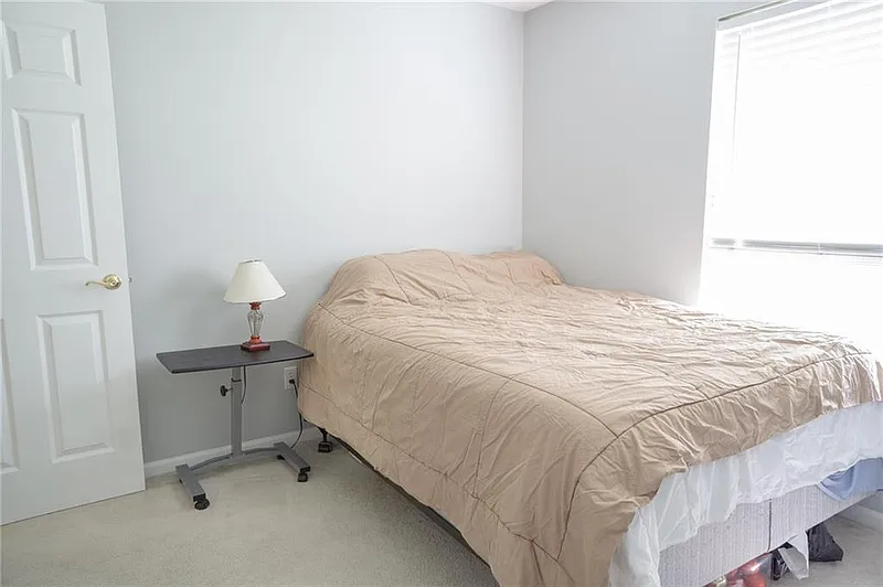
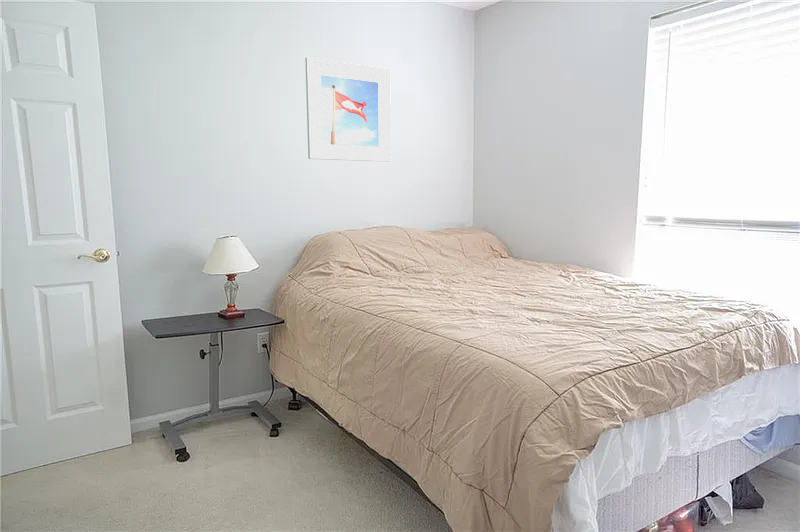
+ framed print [304,56,392,162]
